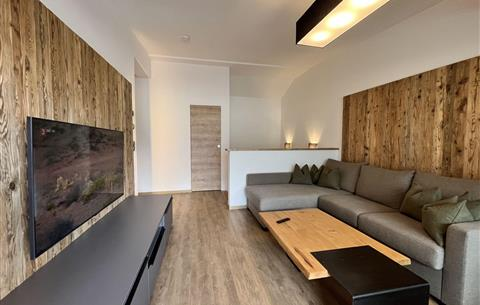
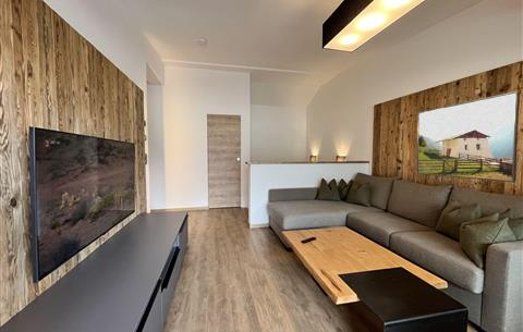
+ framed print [415,90,521,183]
